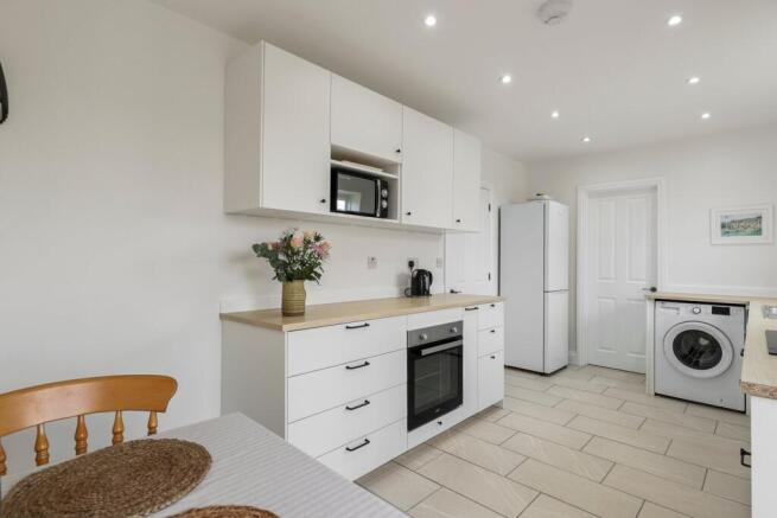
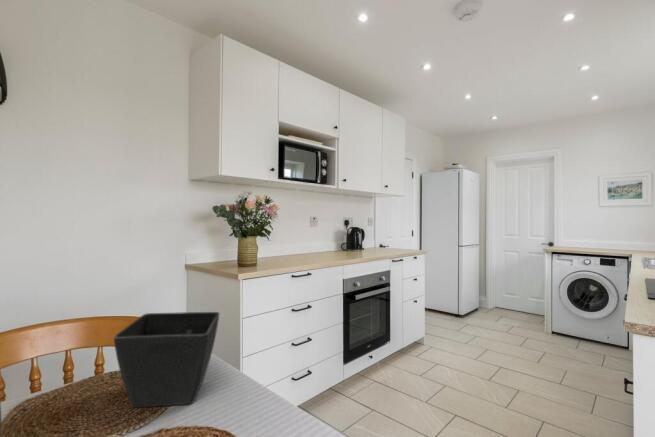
+ flower pot [113,311,220,409]
